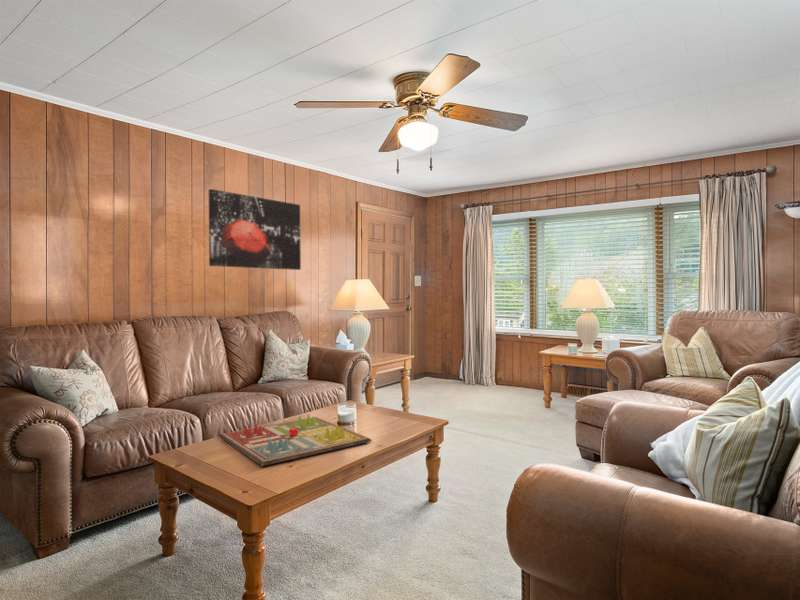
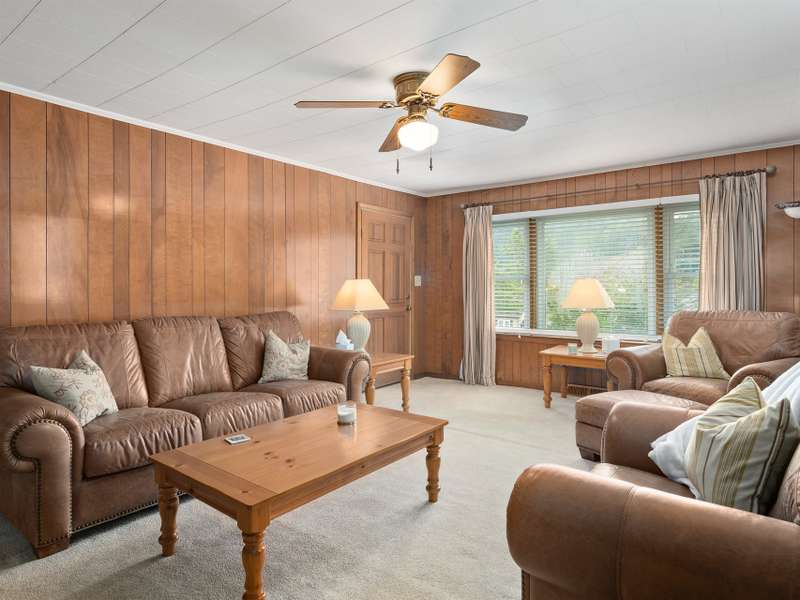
- gameboard [217,414,372,467]
- wall art [208,188,302,271]
